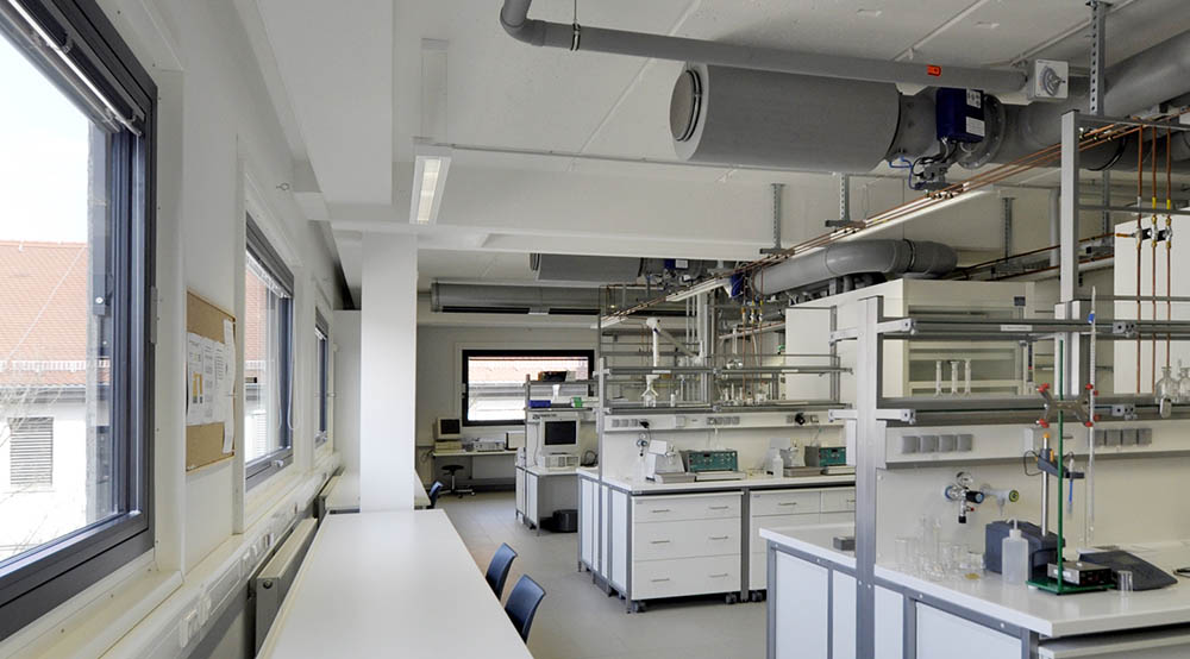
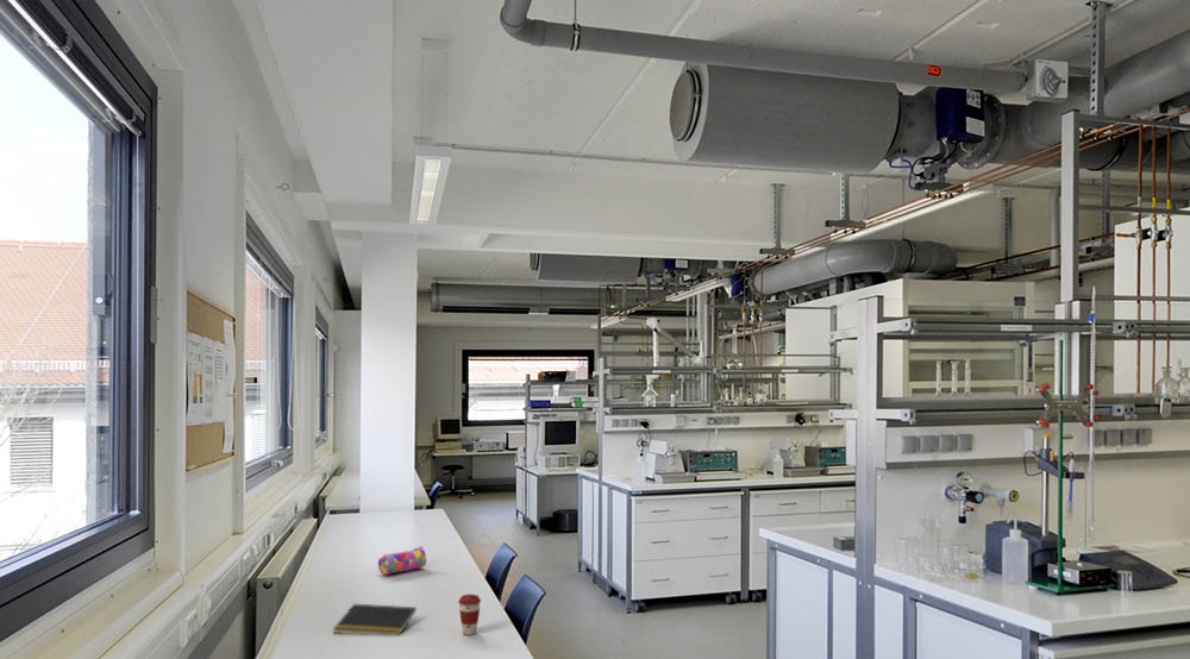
+ pencil case [377,545,427,577]
+ coffee cup [457,594,482,636]
+ notepad [332,603,418,636]
